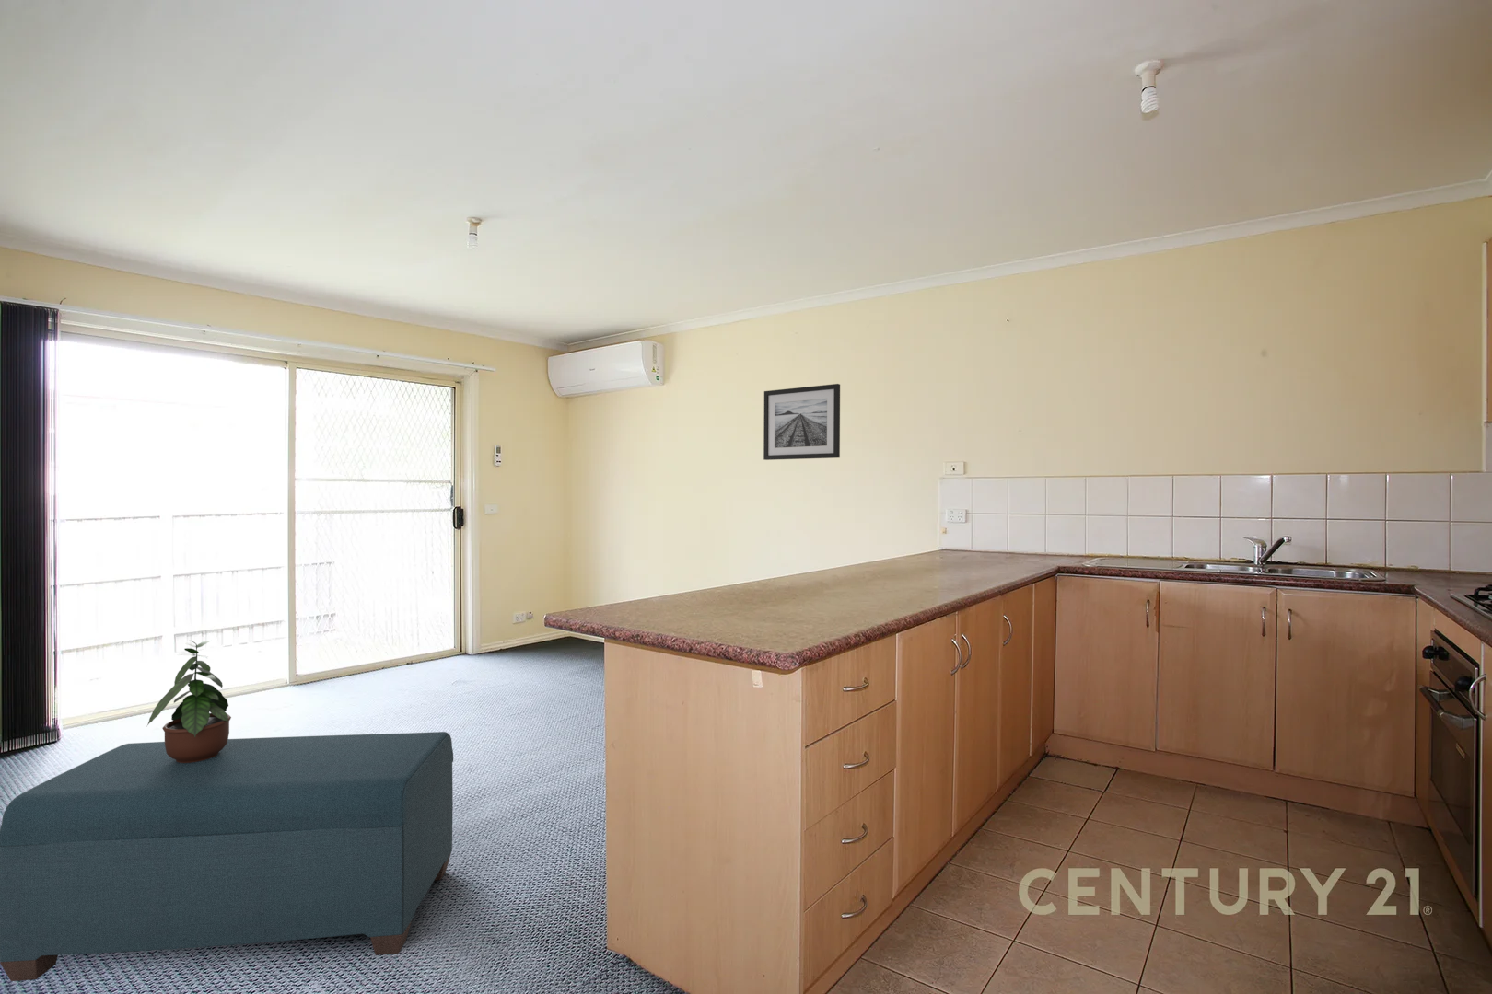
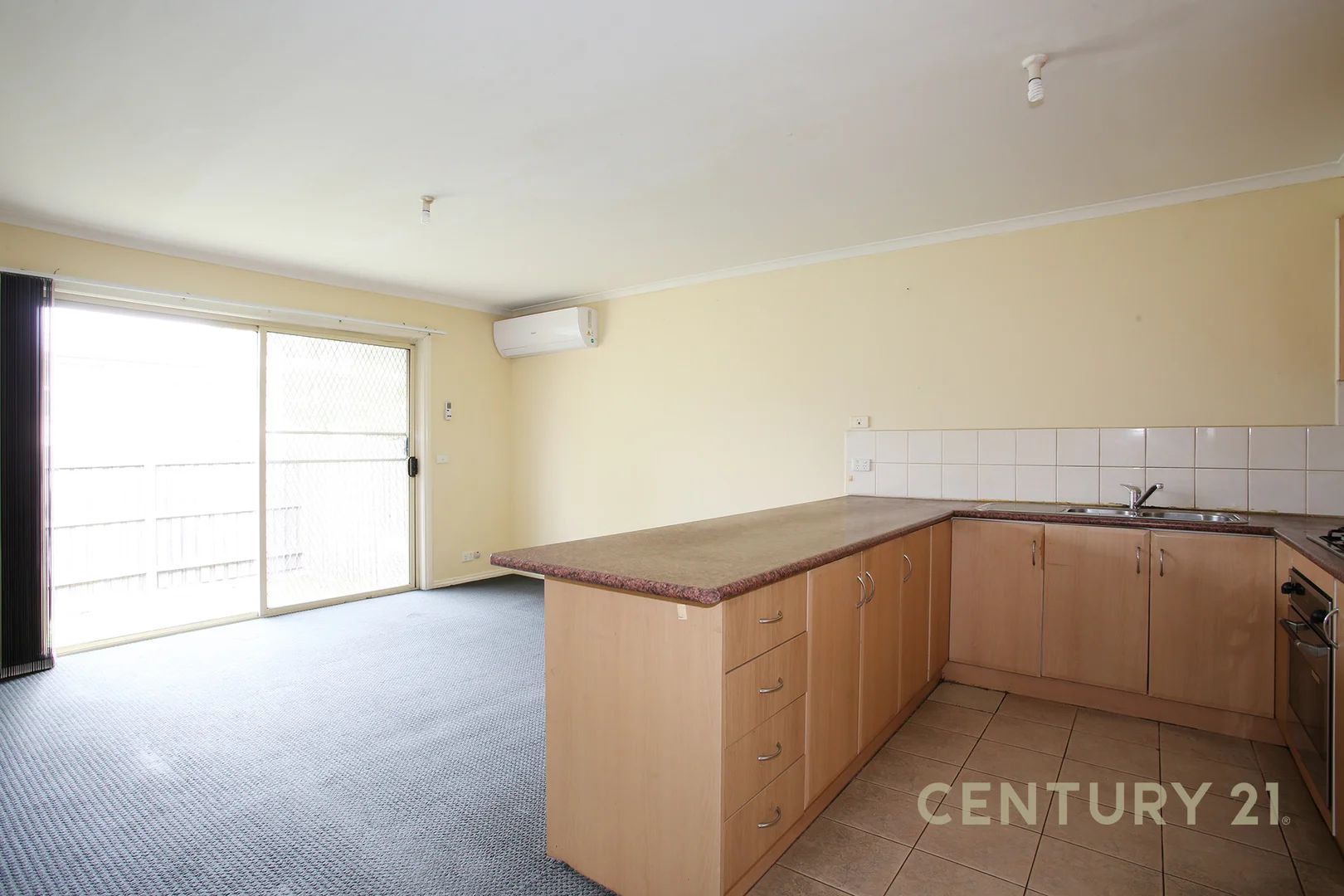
- wall art [763,383,840,462]
- potted plant [147,639,232,763]
- bench [0,731,454,982]
